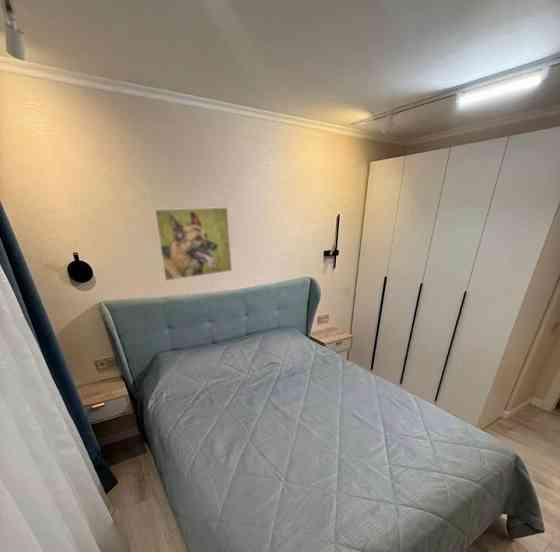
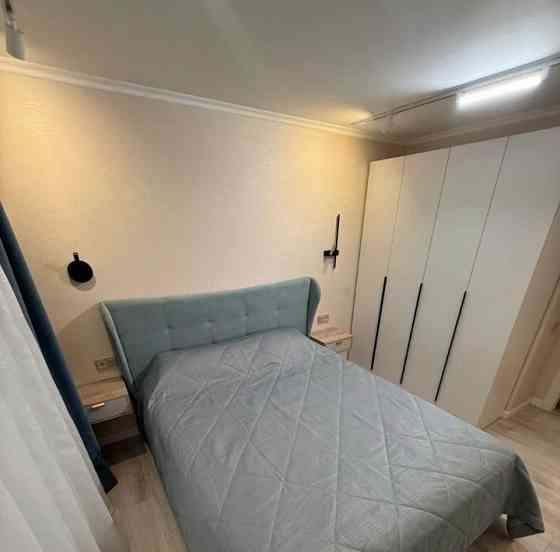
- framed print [153,206,233,282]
